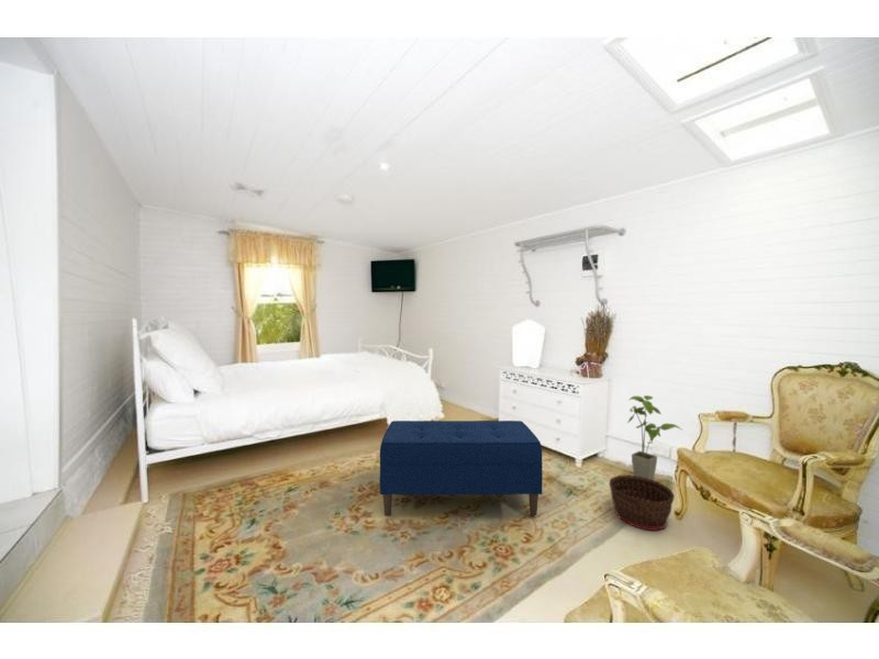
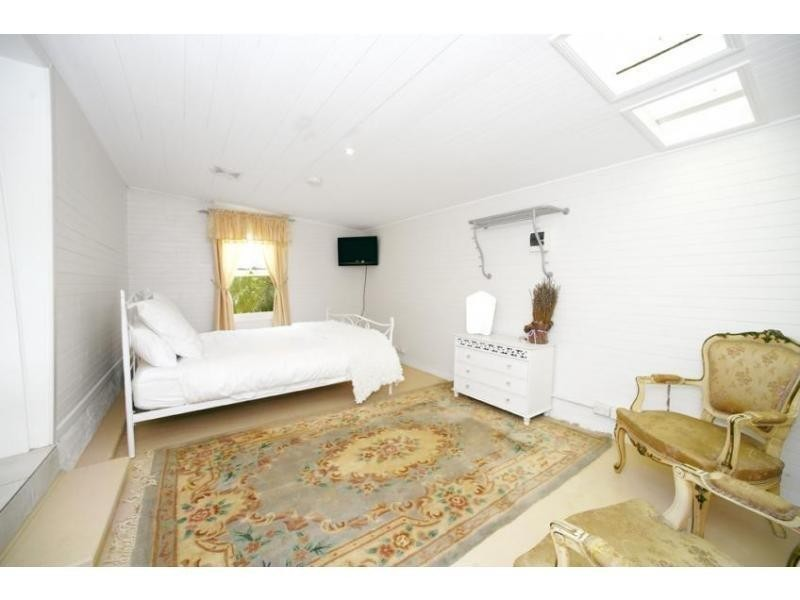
- basket [609,474,676,532]
- house plant [626,394,685,481]
- bench [379,420,544,517]
